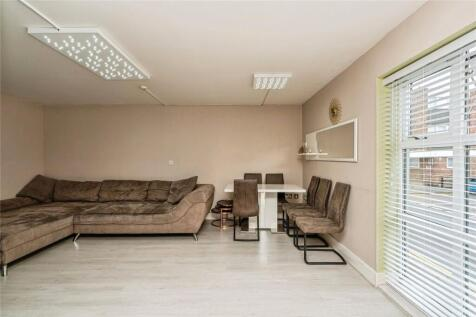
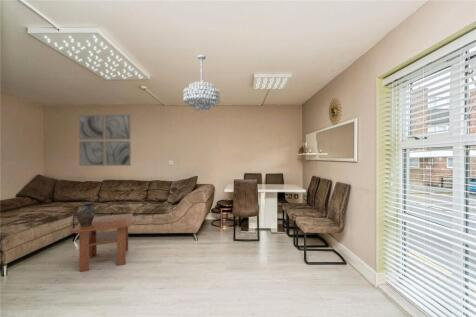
+ coffee table [71,212,133,273]
+ wall art [78,114,132,167]
+ ceramic pot [76,201,96,226]
+ chandelier [182,54,221,112]
